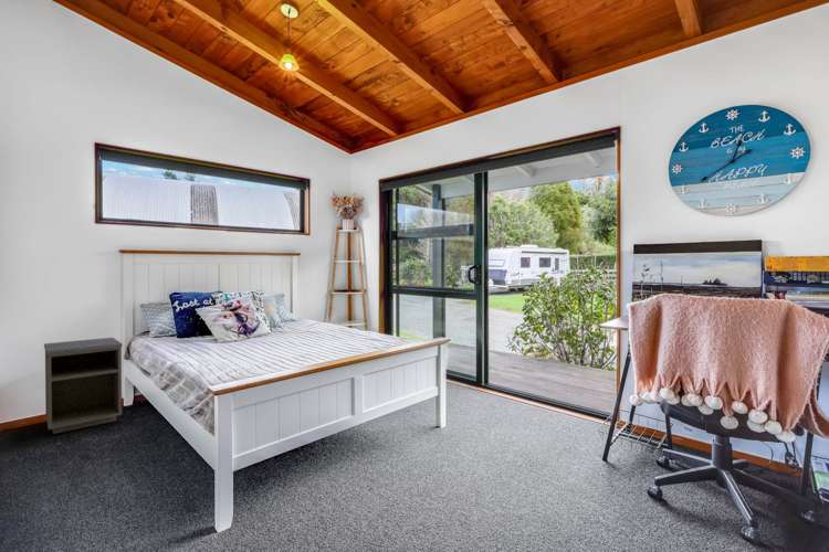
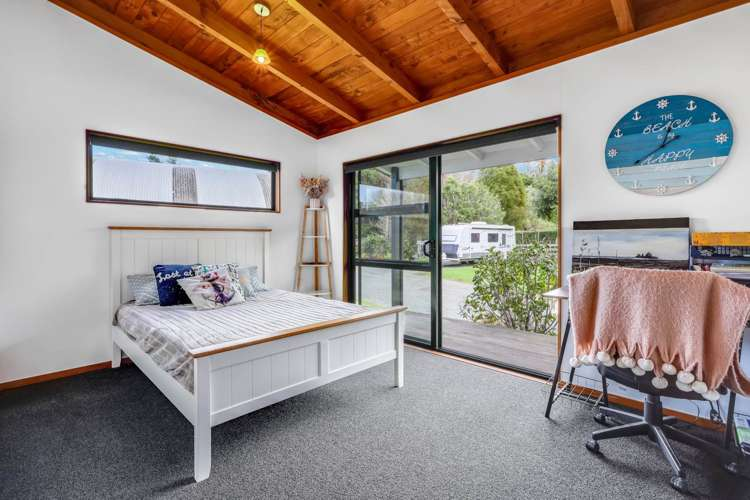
- nightstand [43,337,124,435]
